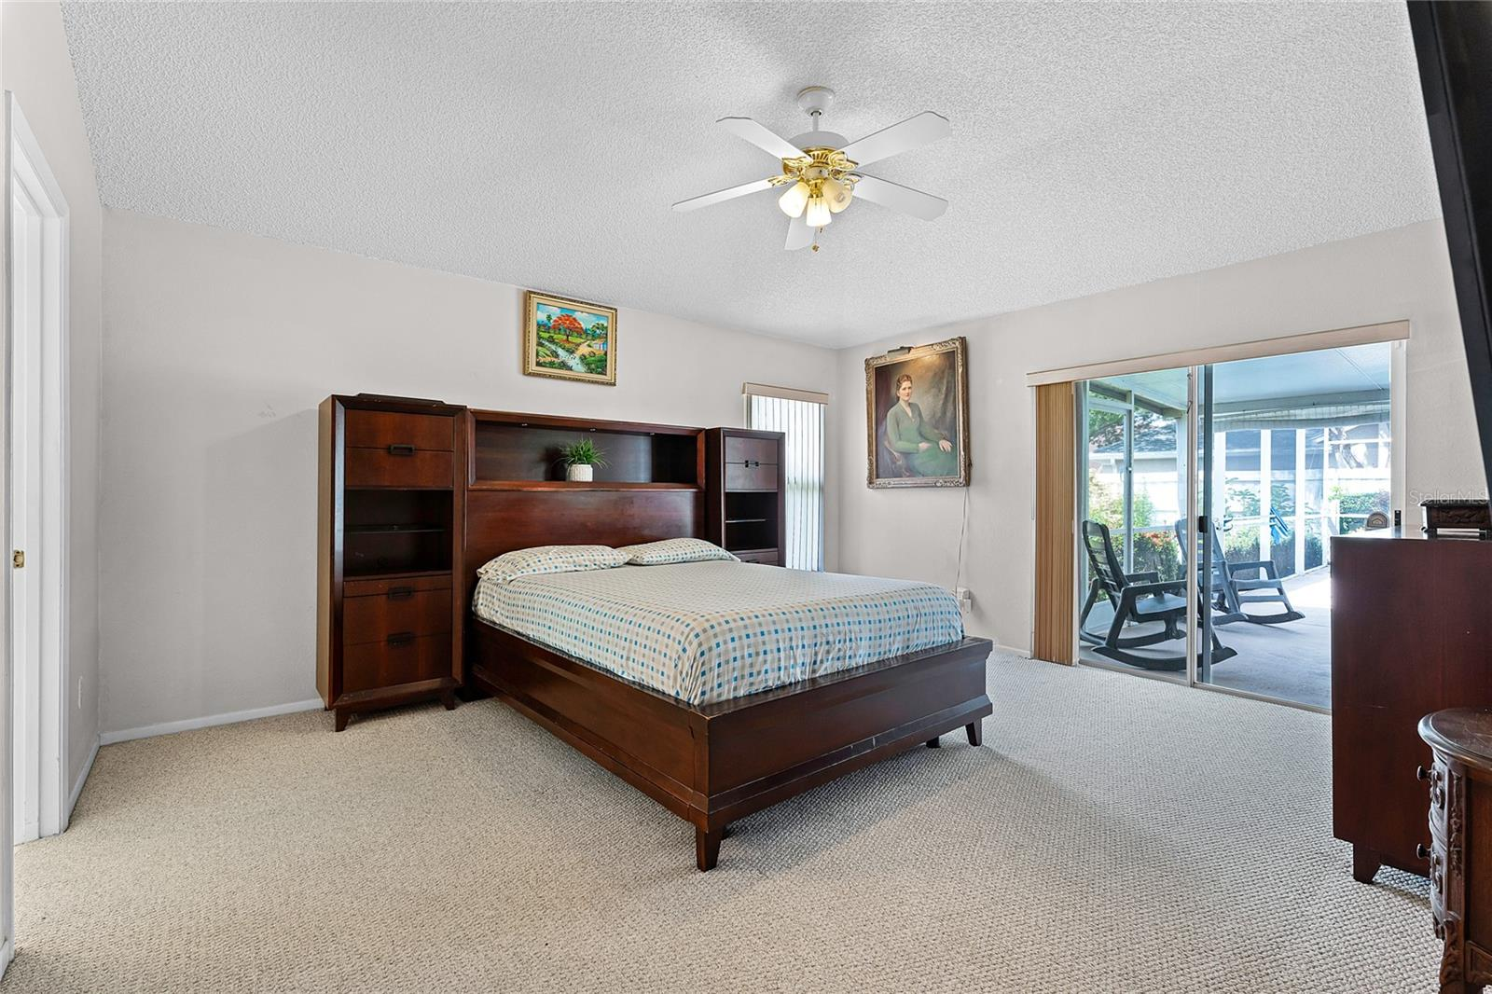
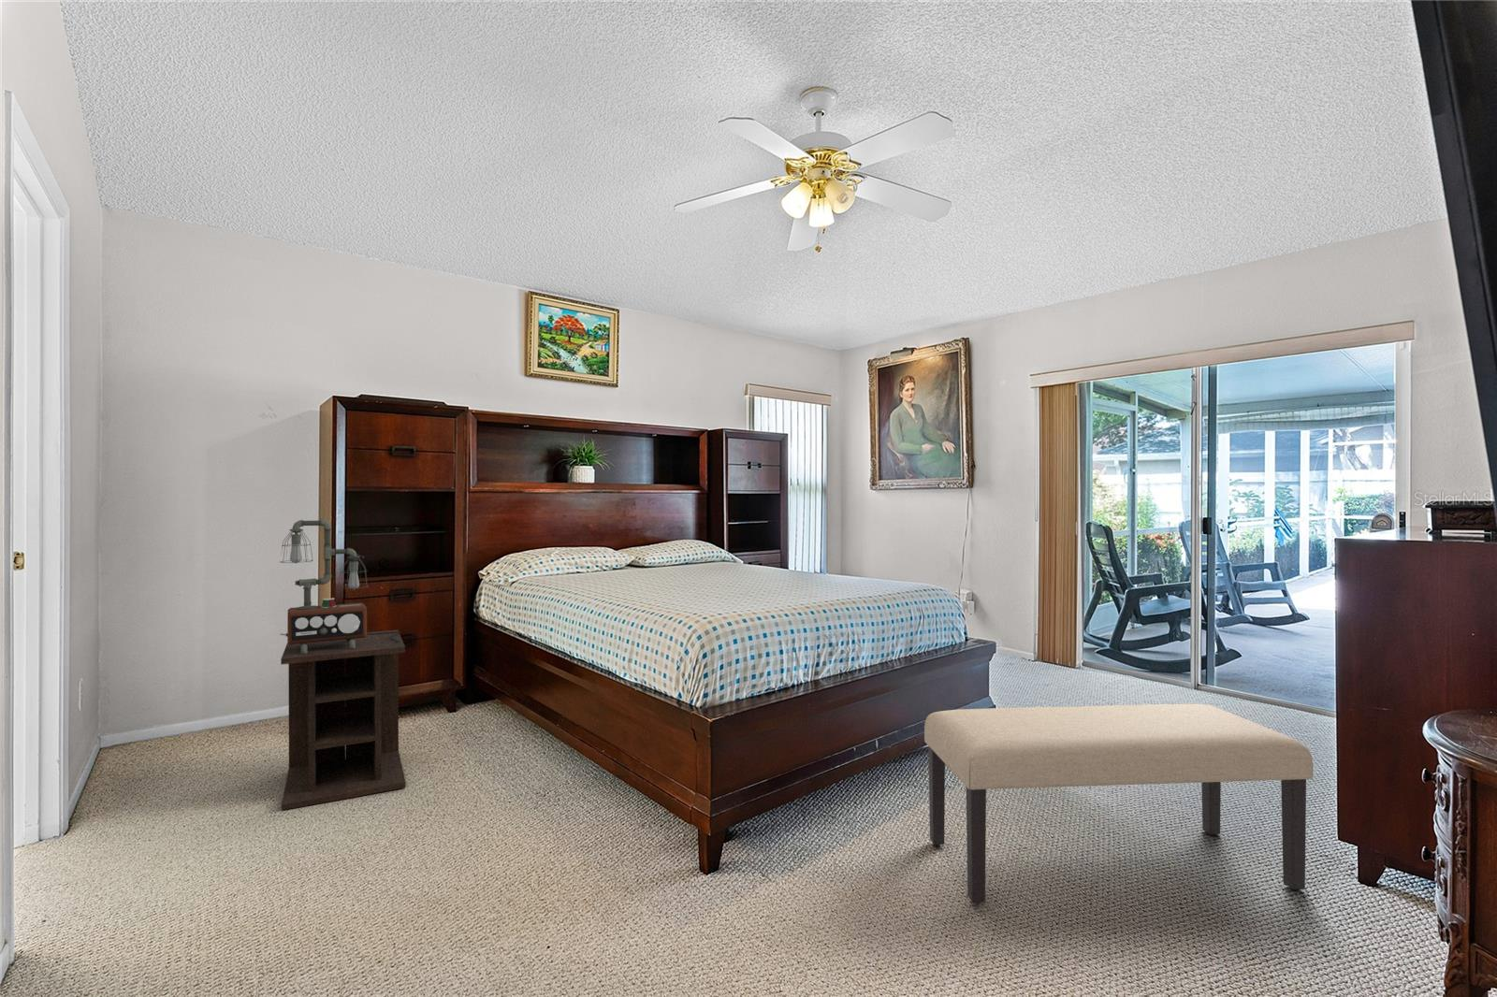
+ nightstand [279,630,407,811]
+ table lamp [279,519,402,654]
+ bench [924,703,1313,905]
